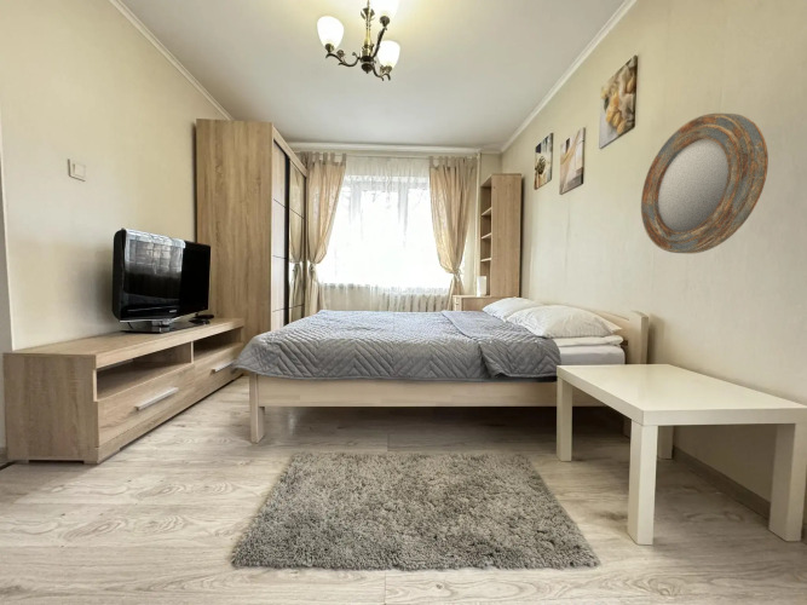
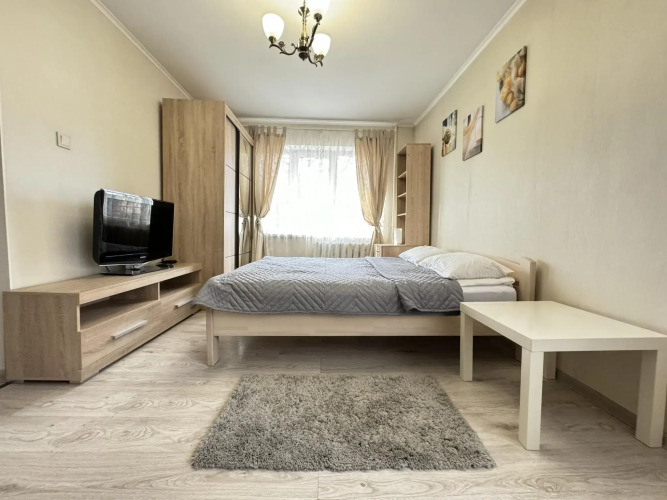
- home mirror [640,113,769,255]
